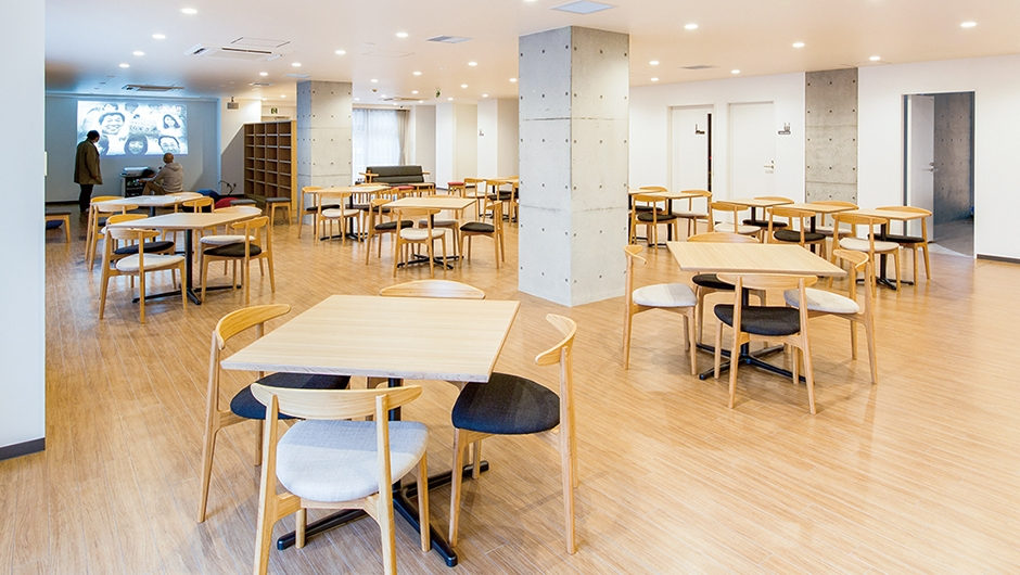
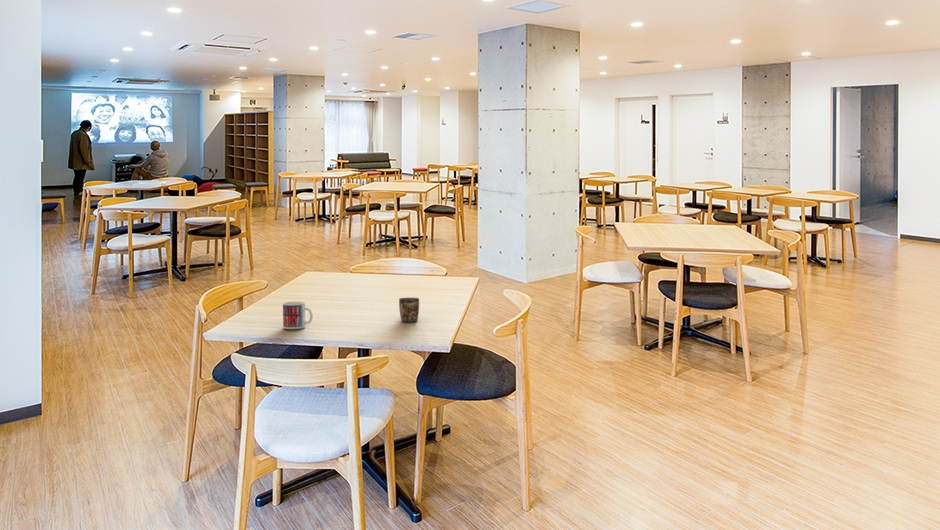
+ mug [398,297,420,322]
+ mug [282,301,314,330]
